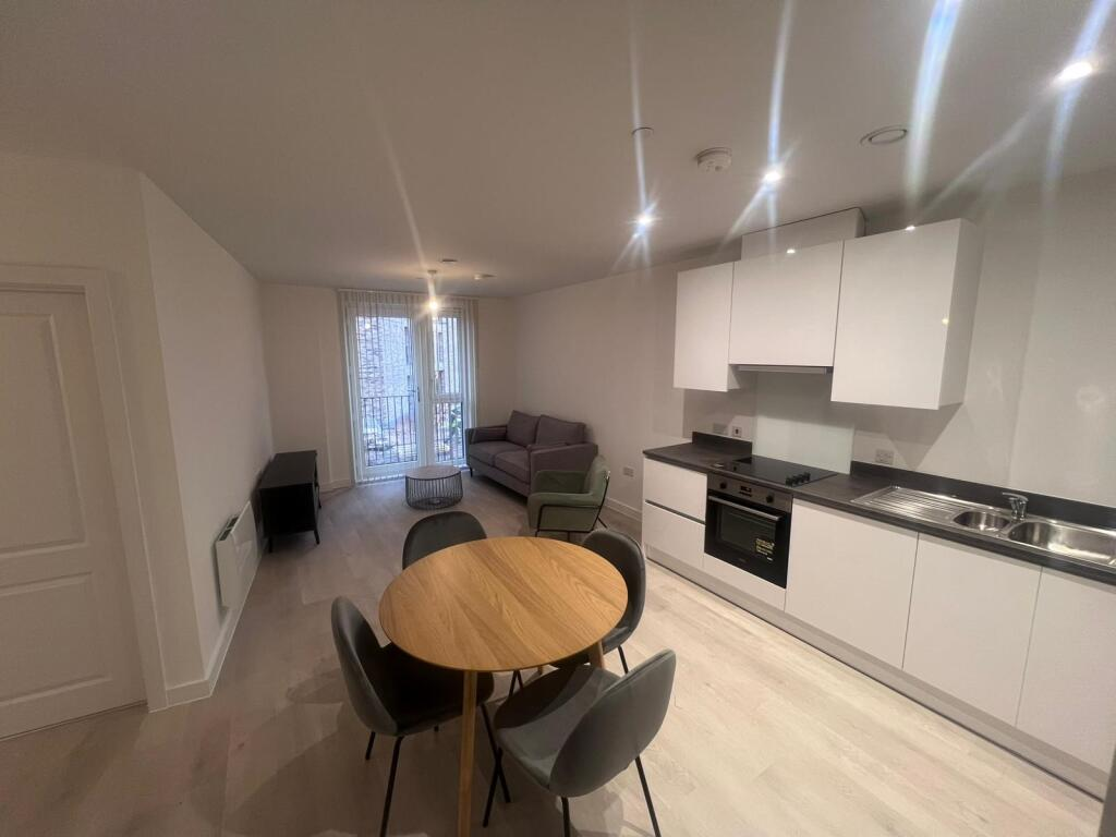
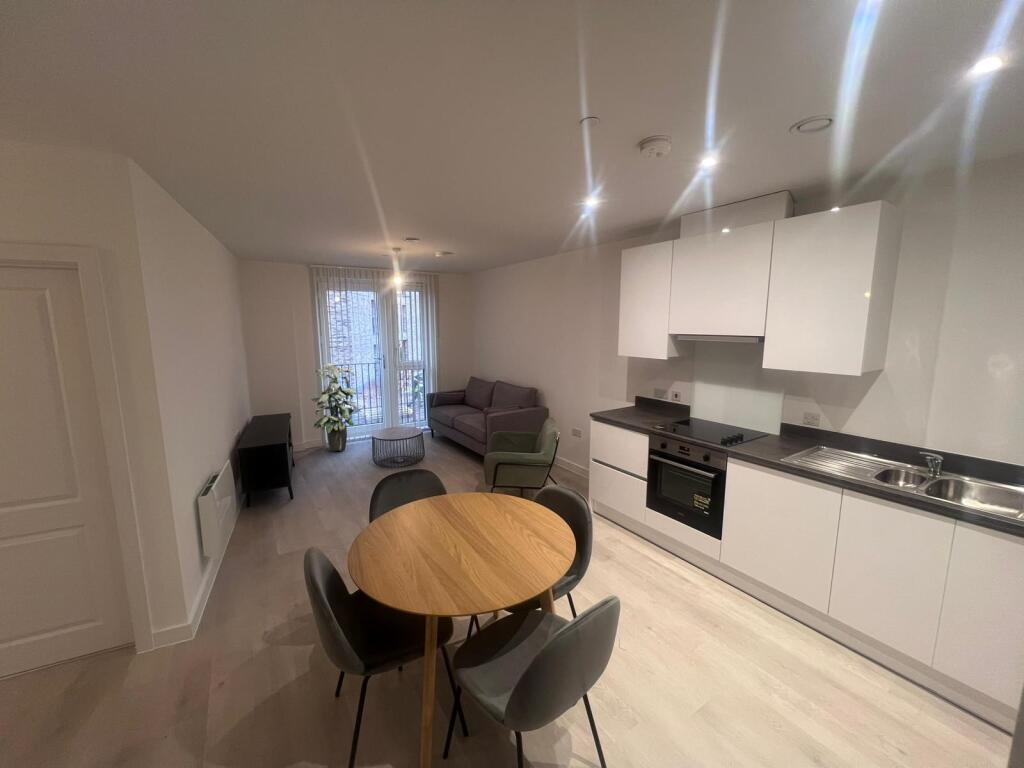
+ indoor plant [309,362,358,452]
